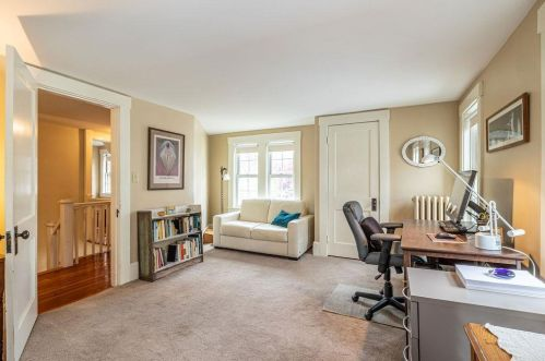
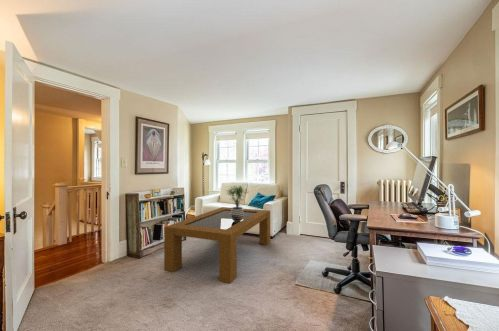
+ potted plant [226,184,249,221]
+ coffee table [163,206,271,285]
